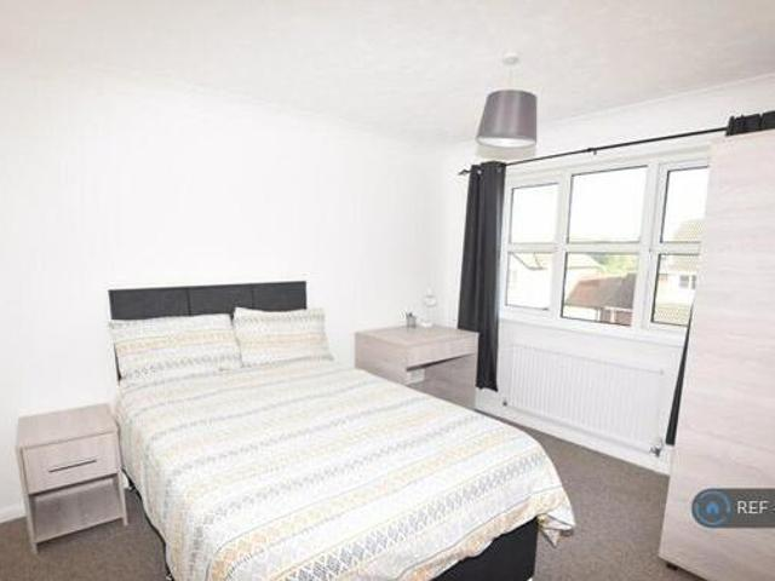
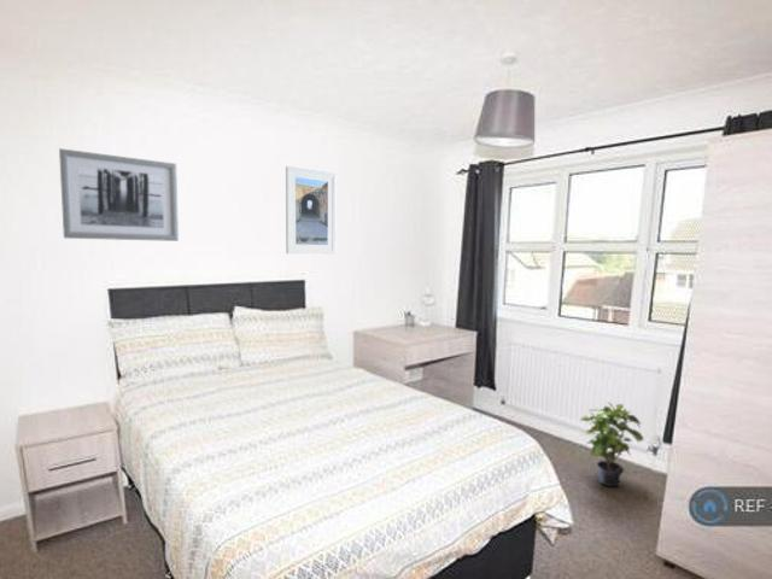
+ potted plant [578,400,645,487]
+ wall art [58,147,180,242]
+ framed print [285,165,337,256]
